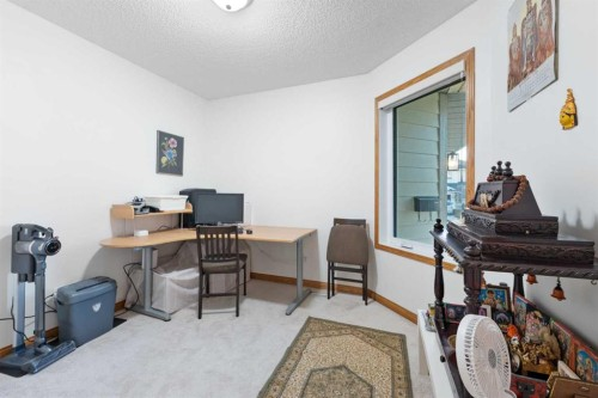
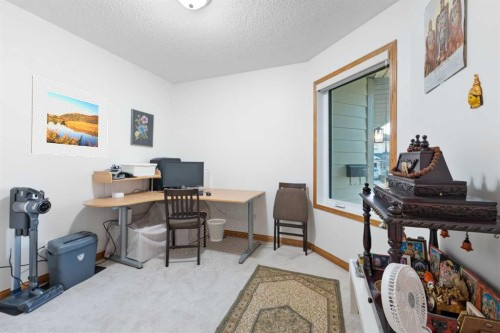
+ wastebasket [206,218,227,243]
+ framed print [30,74,109,158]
